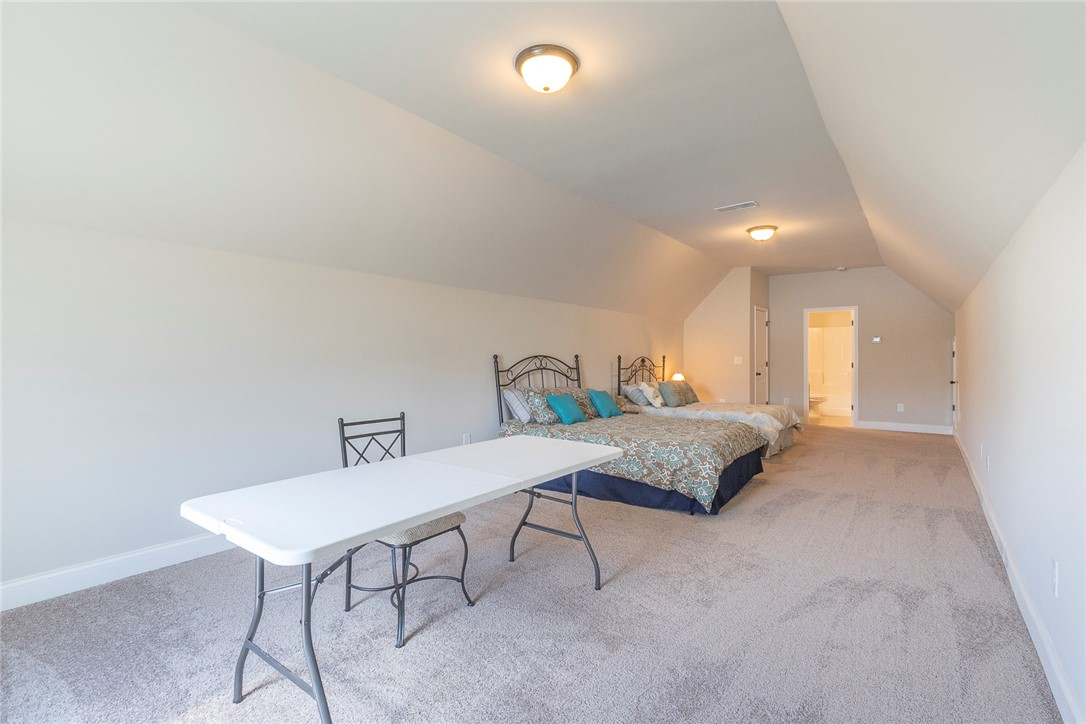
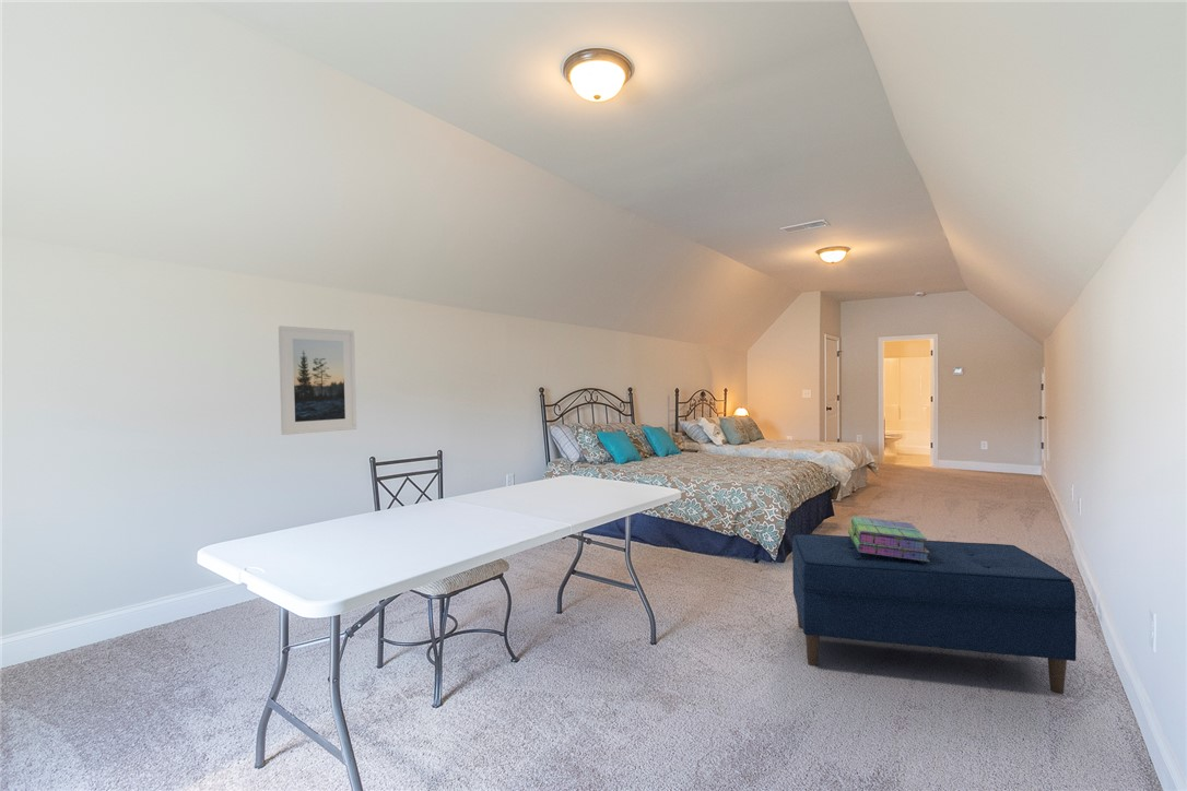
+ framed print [278,324,357,436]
+ stack of books [847,516,930,562]
+ bench [791,533,1078,695]
